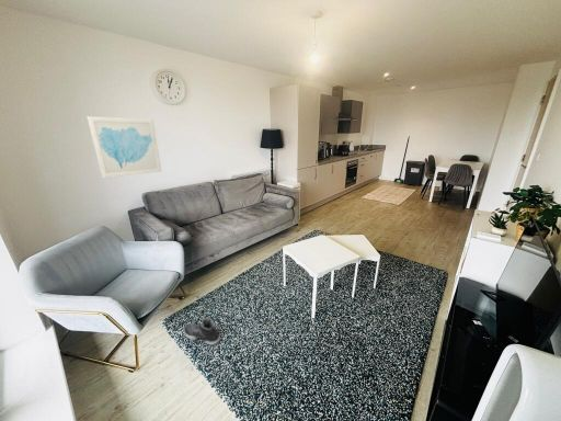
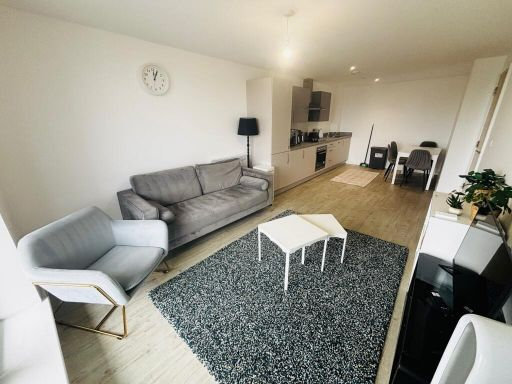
- wall art [85,115,162,179]
- sneaker [182,316,221,346]
